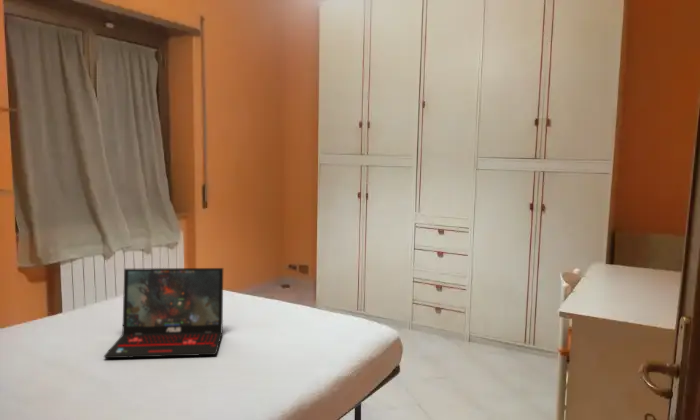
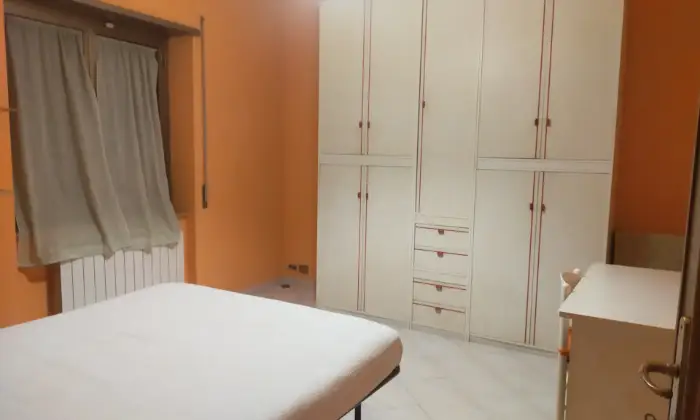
- laptop [103,267,224,359]
